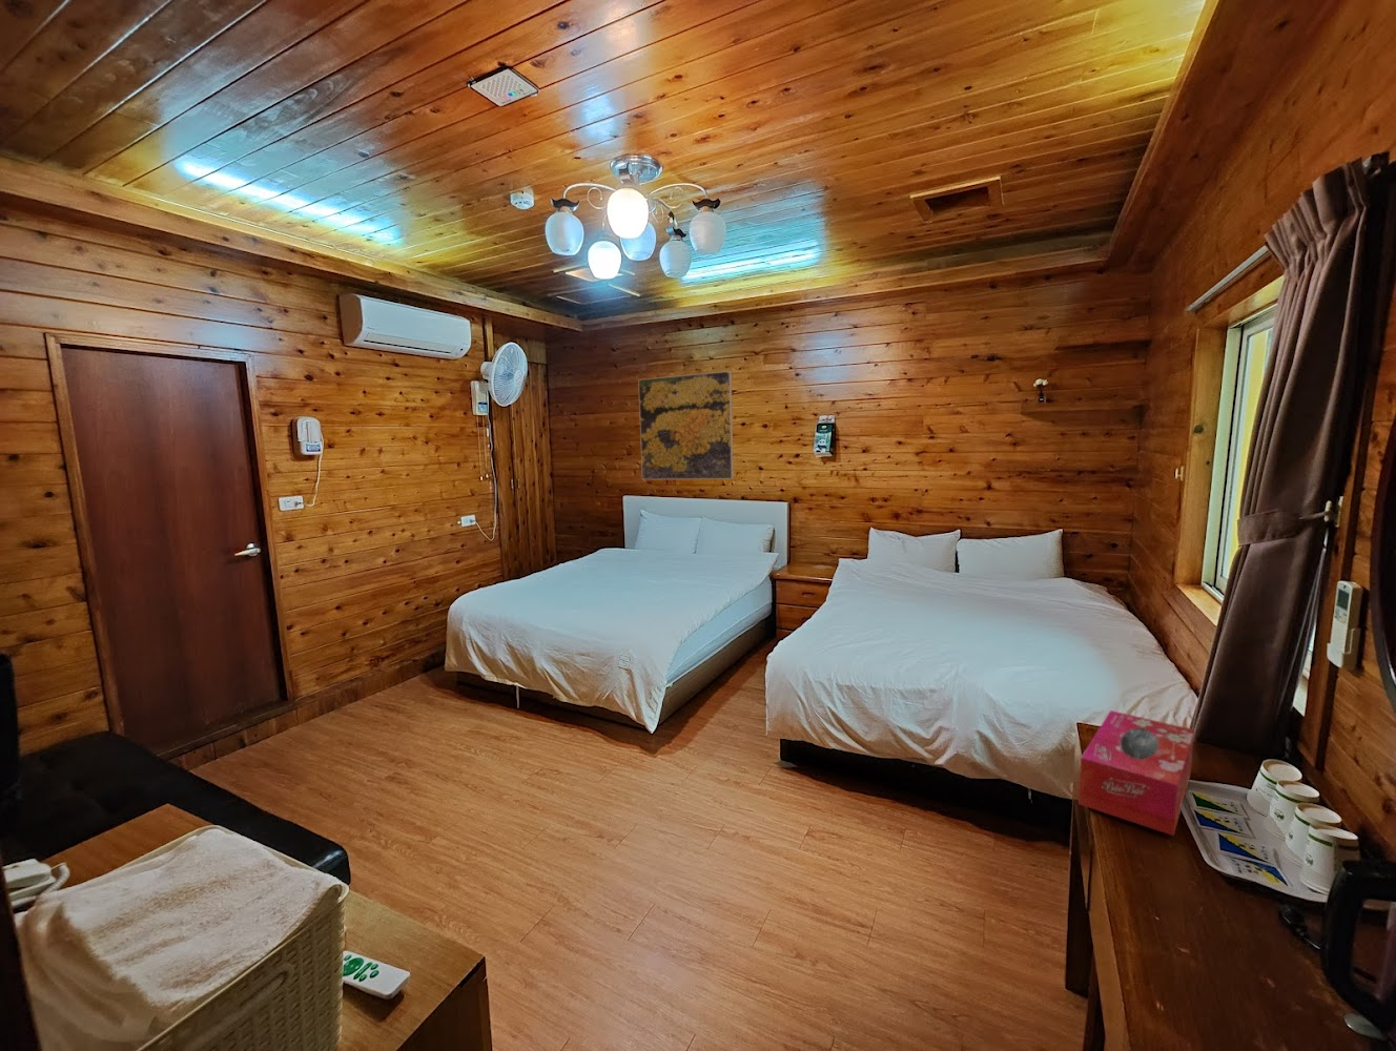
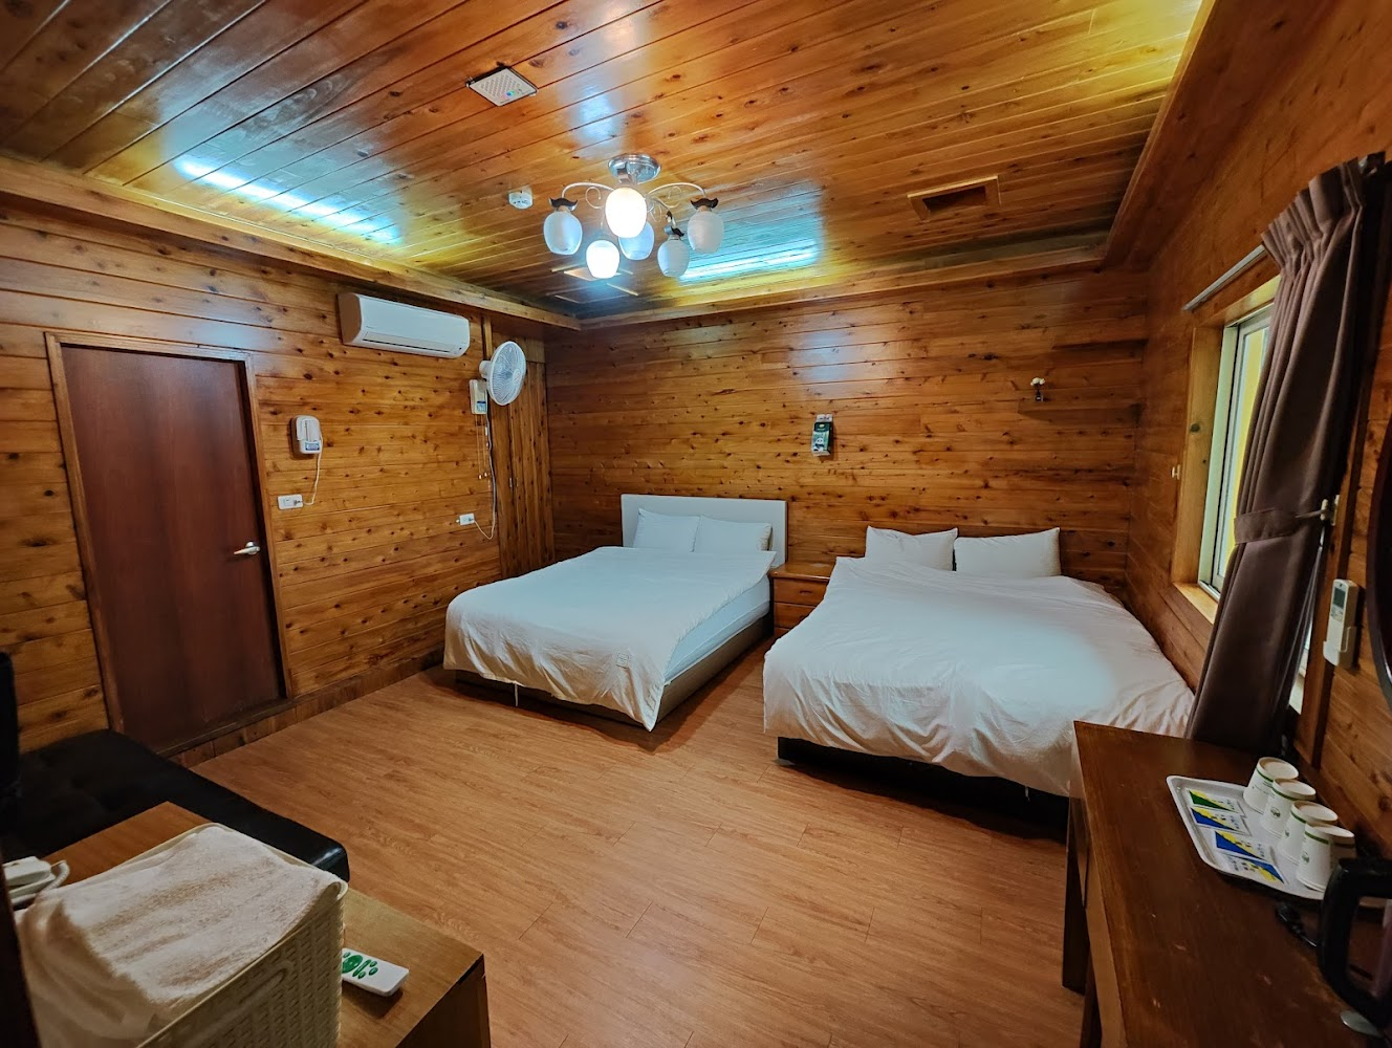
- tissue box [1078,710,1195,837]
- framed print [637,370,734,480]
